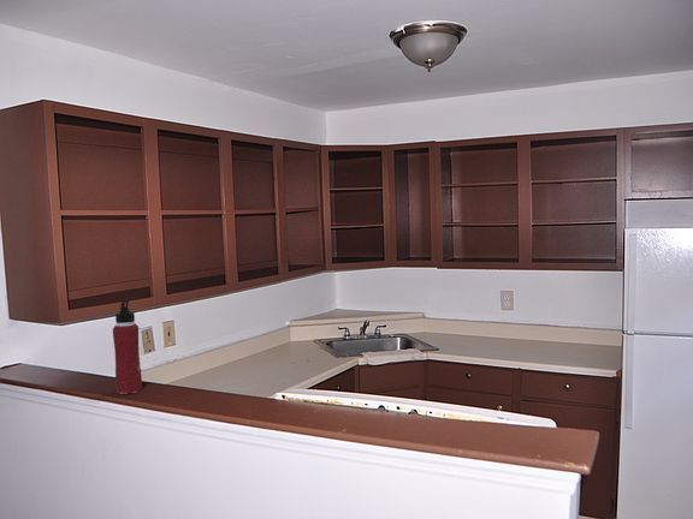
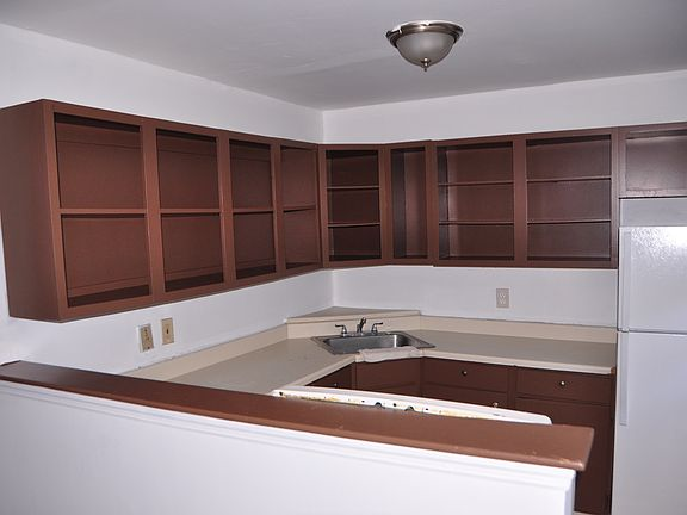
- water bottle [112,299,143,395]
